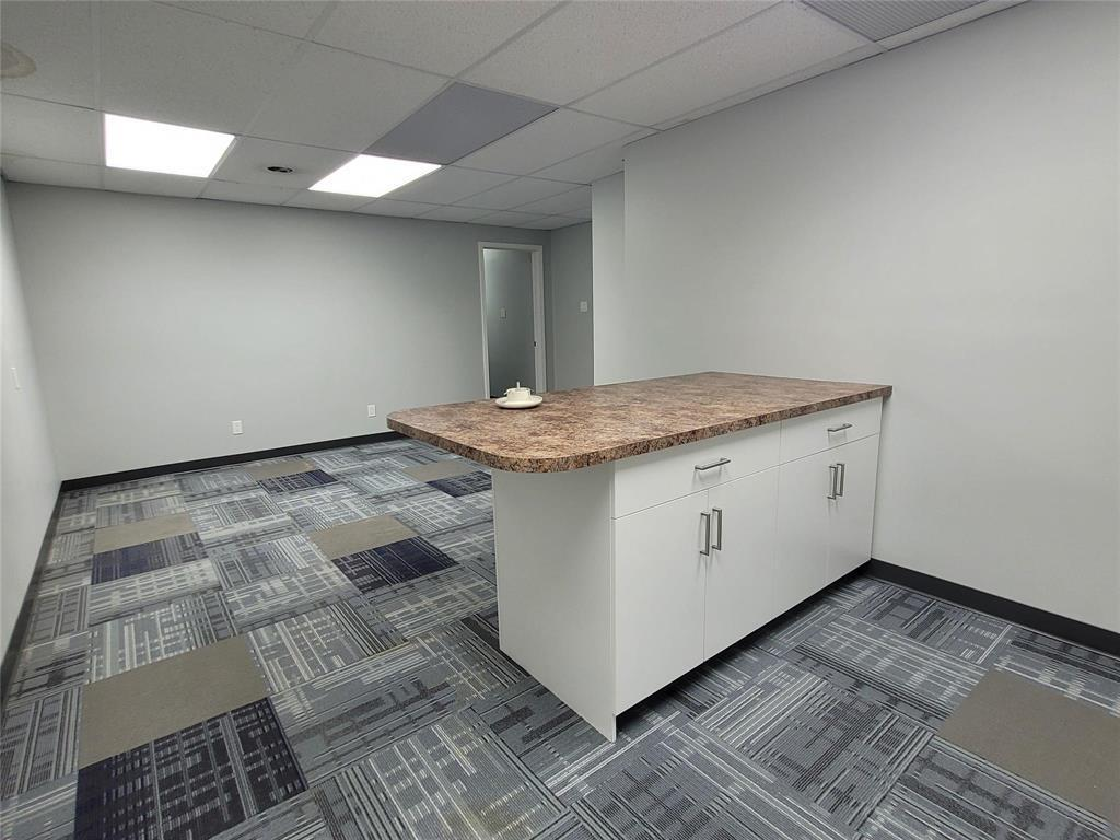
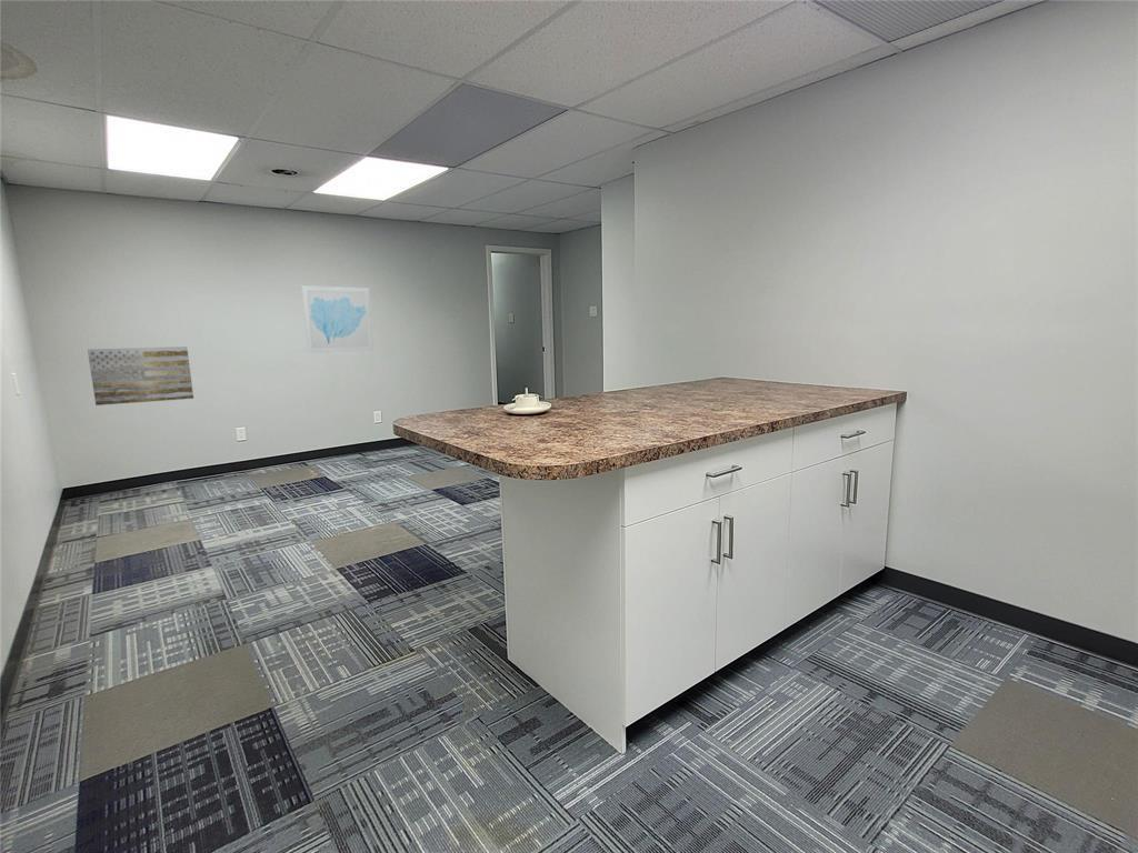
+ wall art [301,285,375,354]
+ wall art [87,345,194,407]
